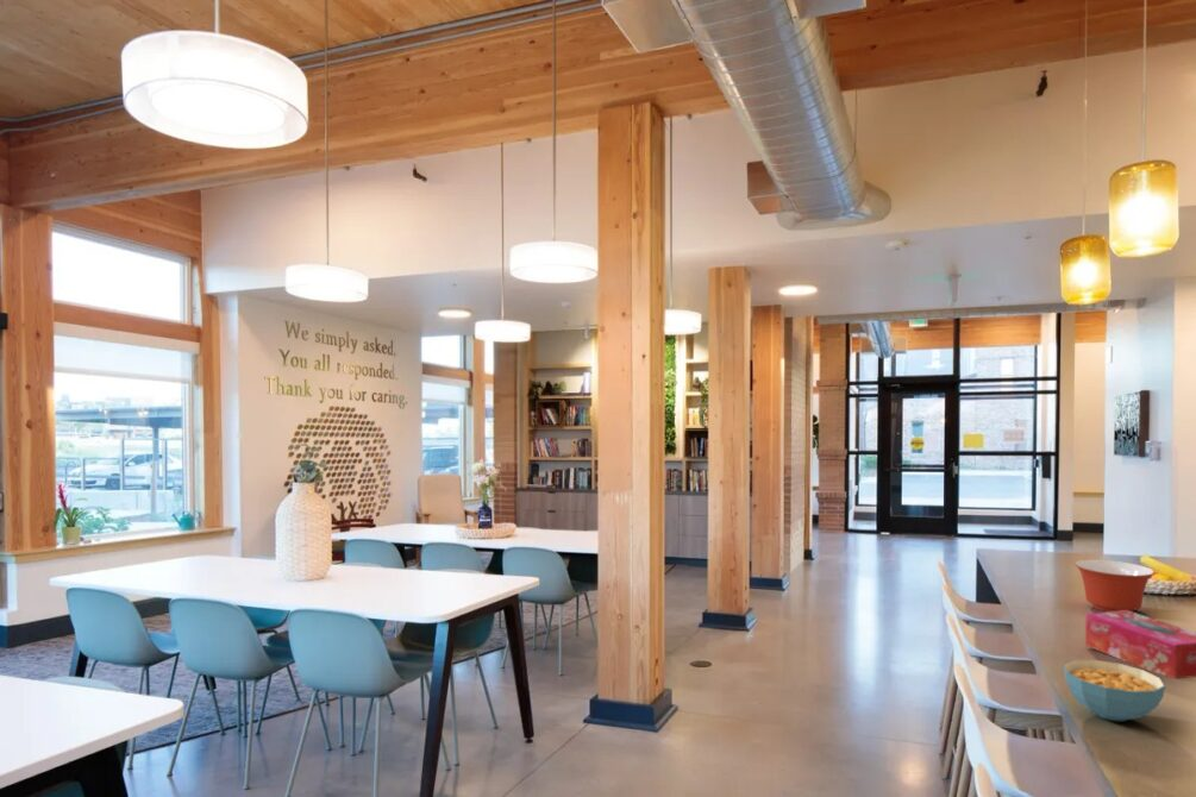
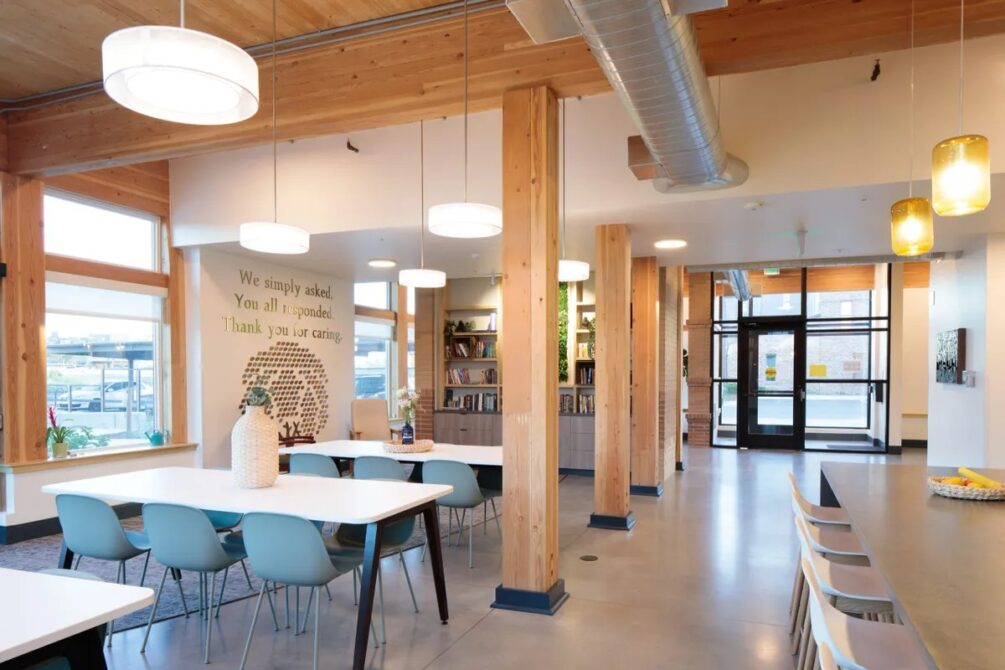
- mixing bowl [1073,559,1156,613]
- tissue box [1084,610,1196,679]
- cereal bowl [1063,659,1166,722]
